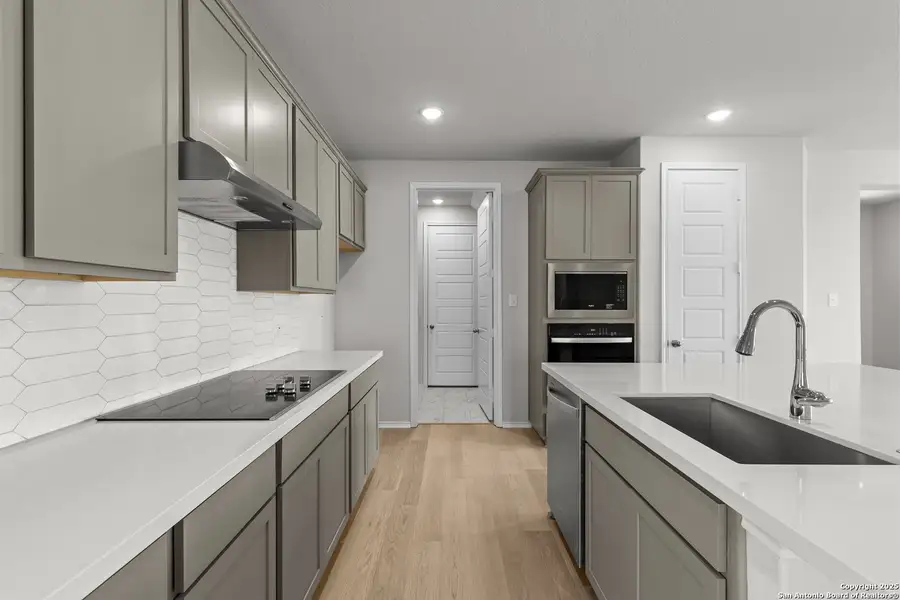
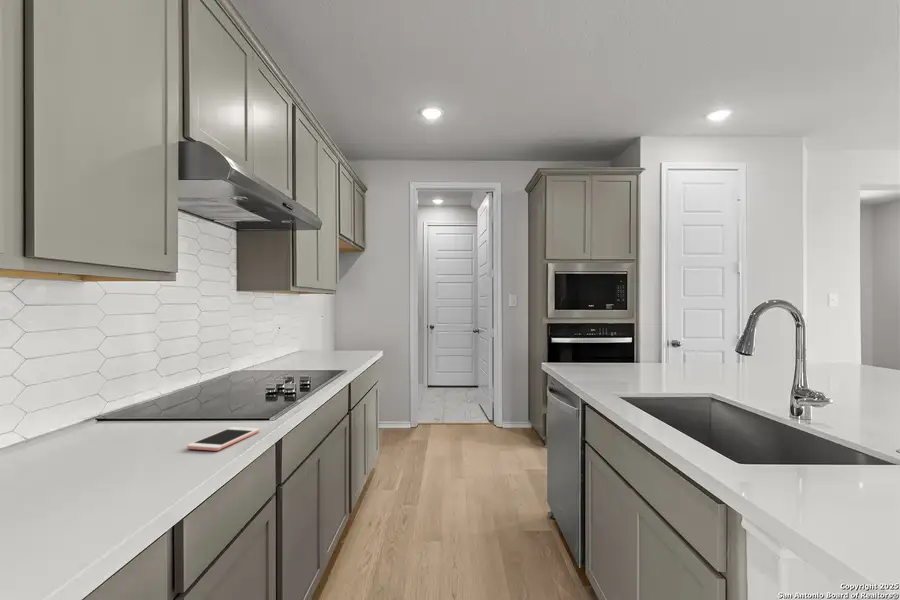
+ cell phone [186,426,261,452]
